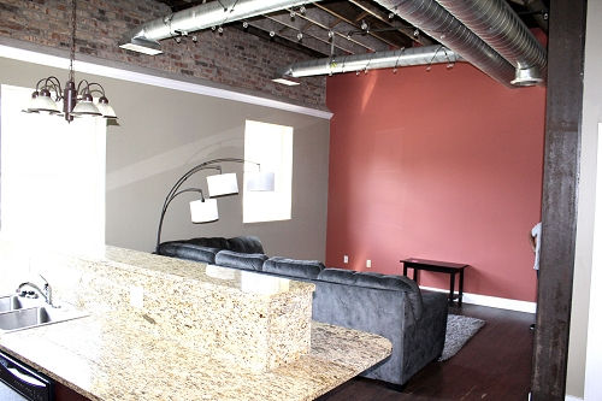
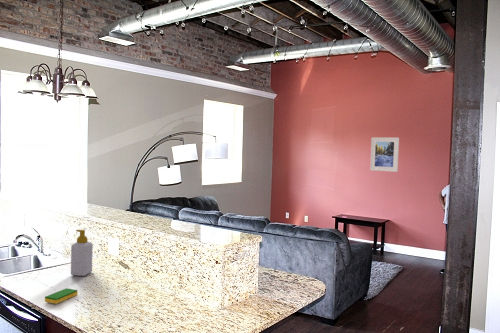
+ dish sponge [44,287,78,305]
+ soap bottle [70,229,94,277]
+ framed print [369,136,400,173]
